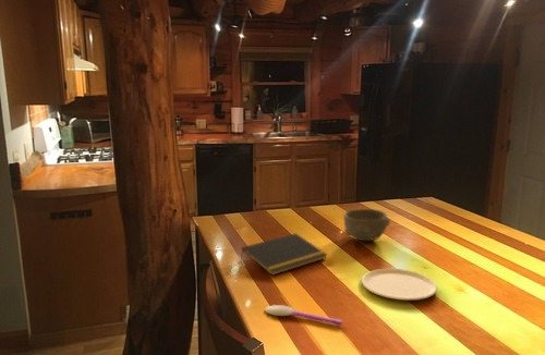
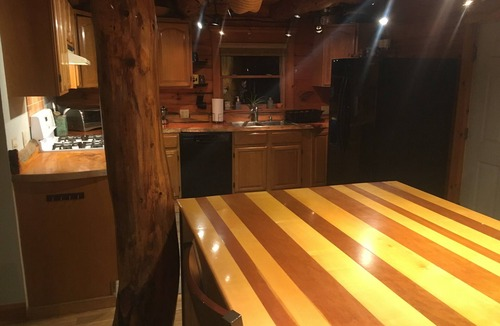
- plate [361,268,438,302]
- bowl [342,208,391,242]
- spoon [264,304,343,326]
- notepad [240,232,329,277]
